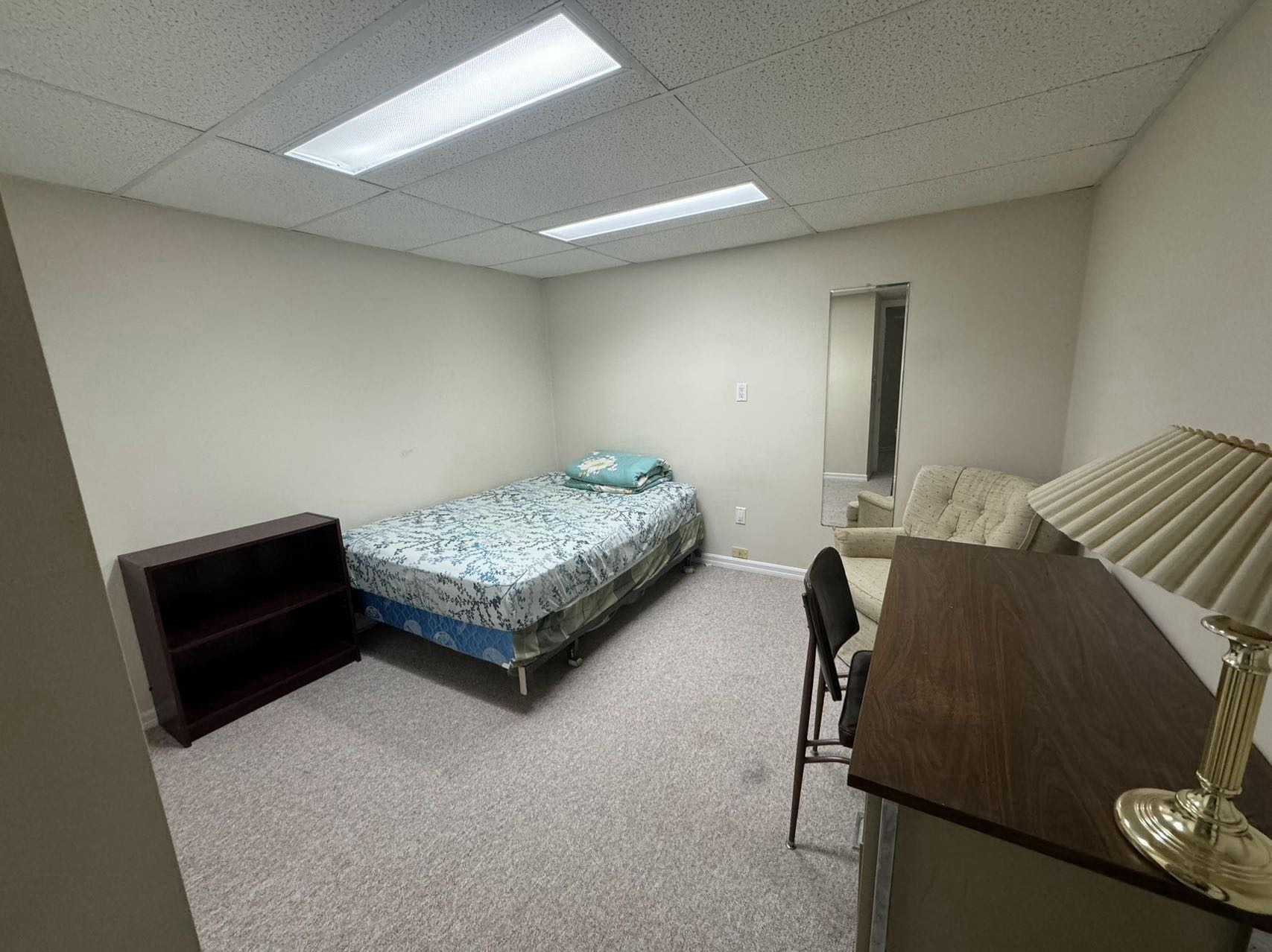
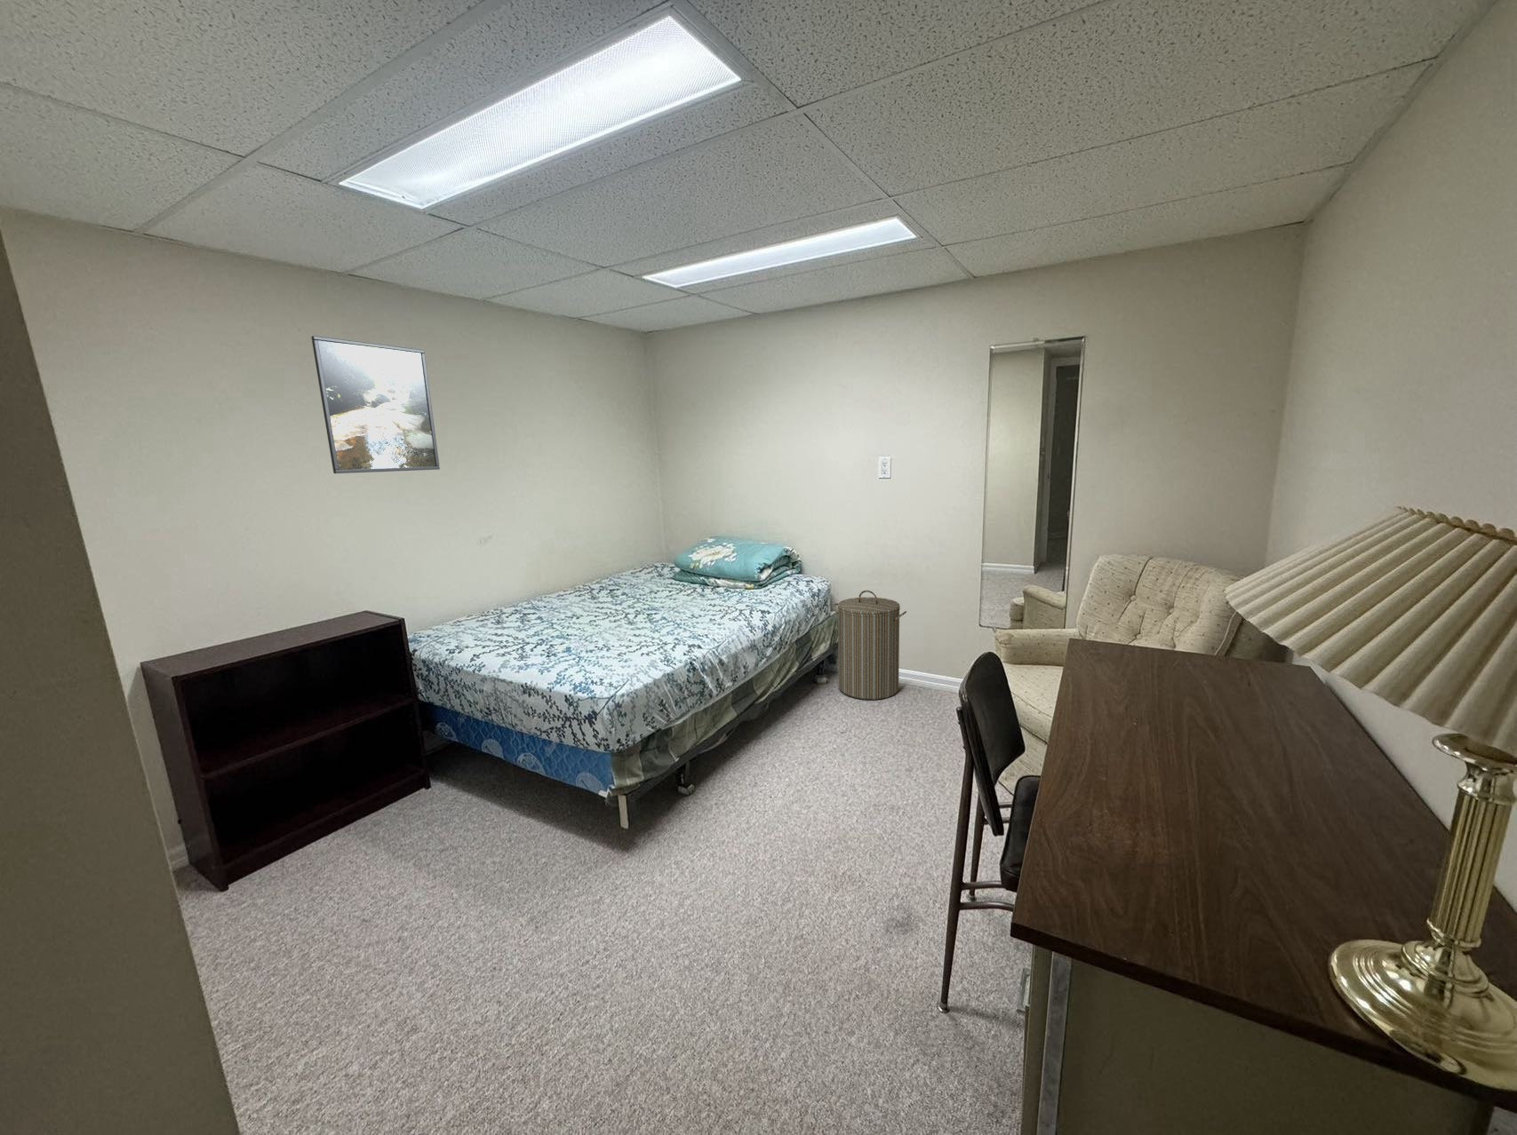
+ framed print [310,335,441,475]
+ laundry hamper [832,590,908,701]
